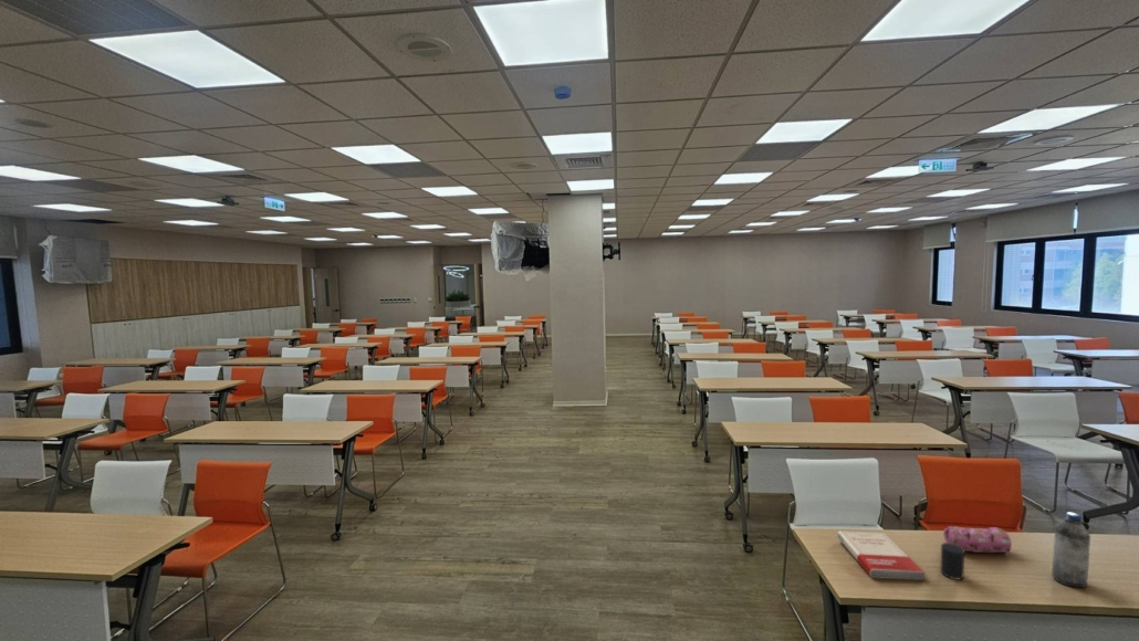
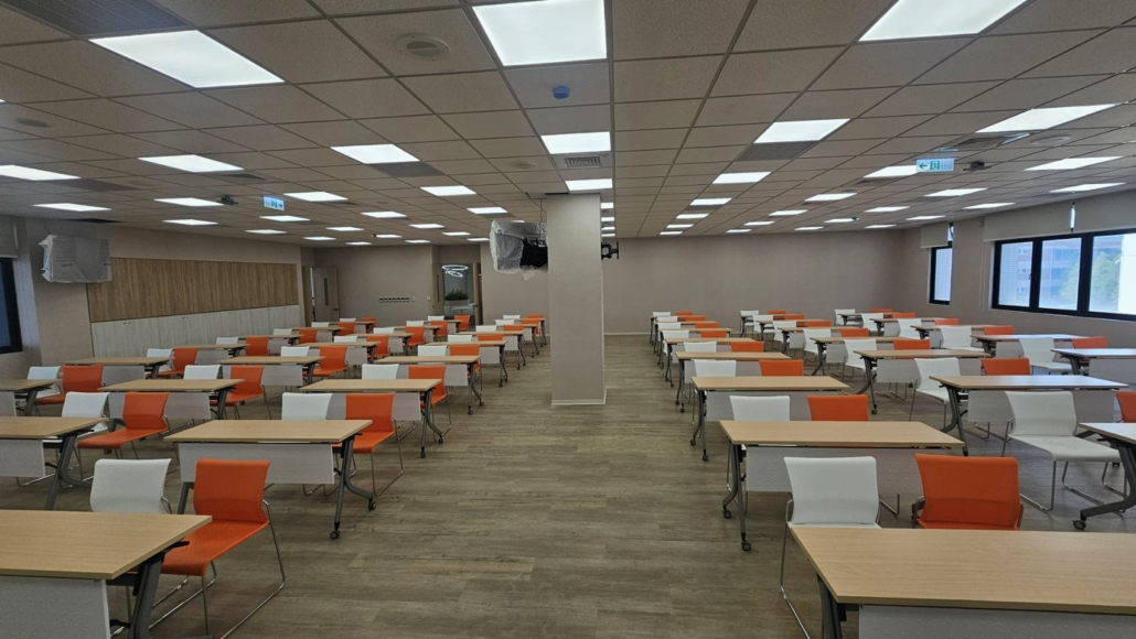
- water bottle [1051,511,1091,589]
- cup [939,542,965,580]
- book [836,529,926,581]
- pencil case [942,525,1013,554]
